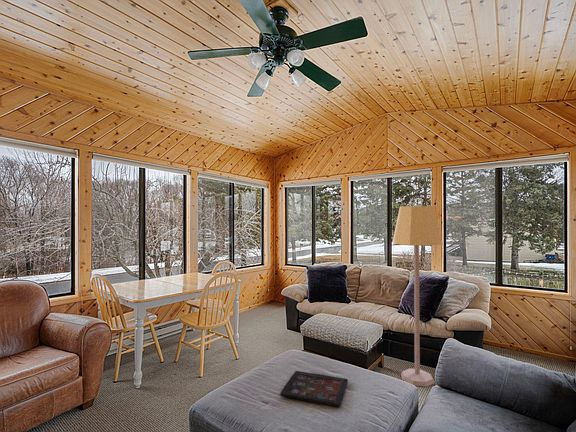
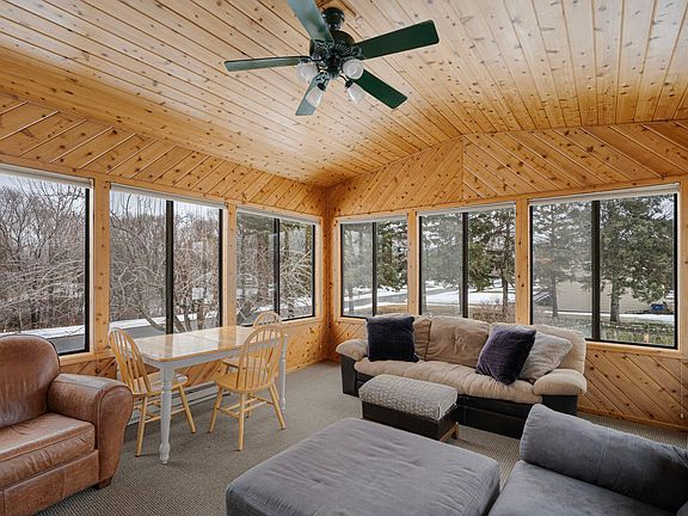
- decorative tray [279,370,349,408]
- lamp [392,205,443,388]
